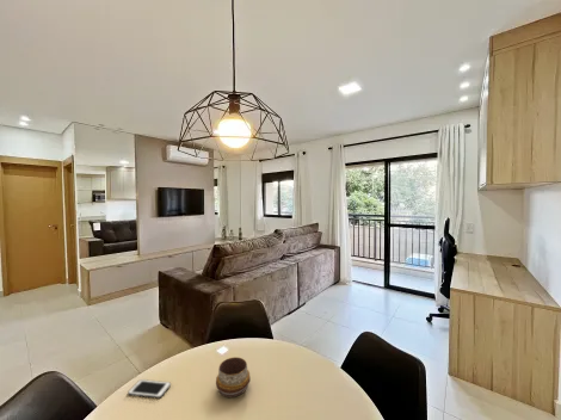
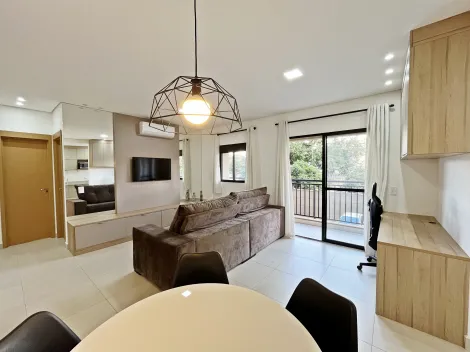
- decorative bowl [215,356,252,399]
- cell phone [127,378,172,400]
